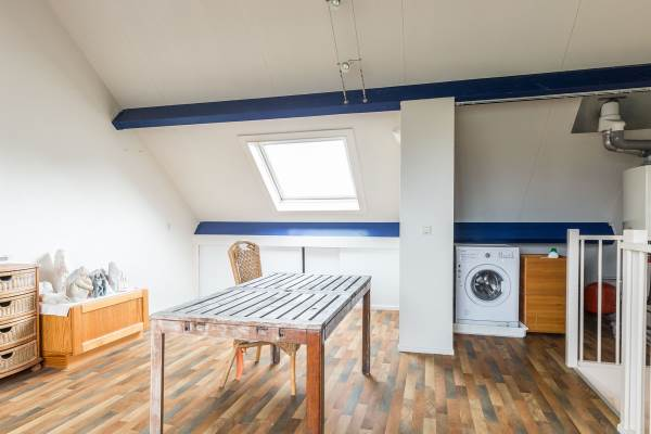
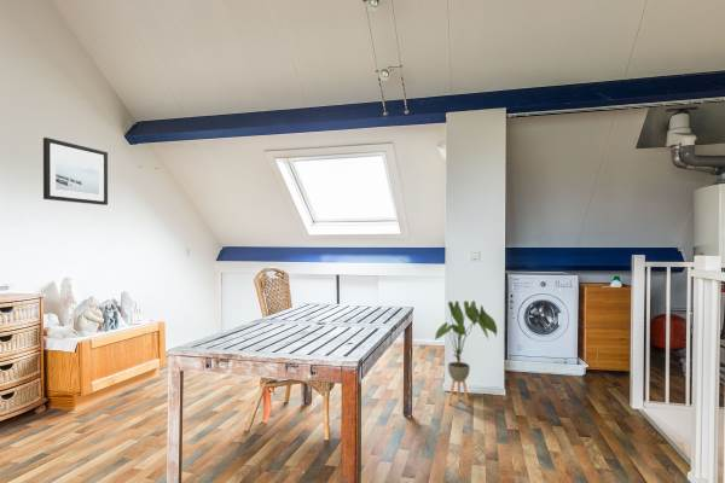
+ wall art [42,136,109,206]
+ house plant [433,299,498,408]
